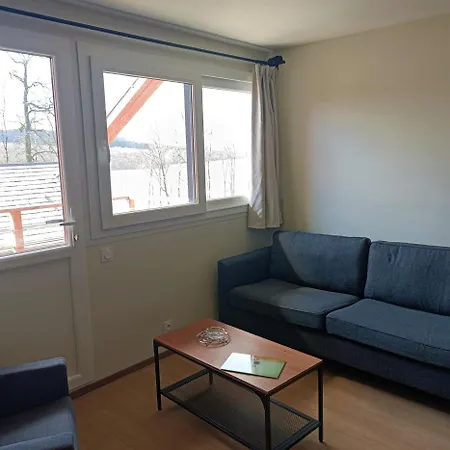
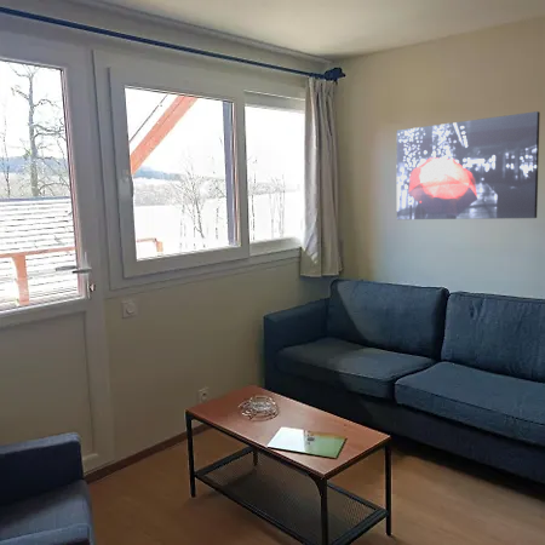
+ wall art [396,110,541,220]
